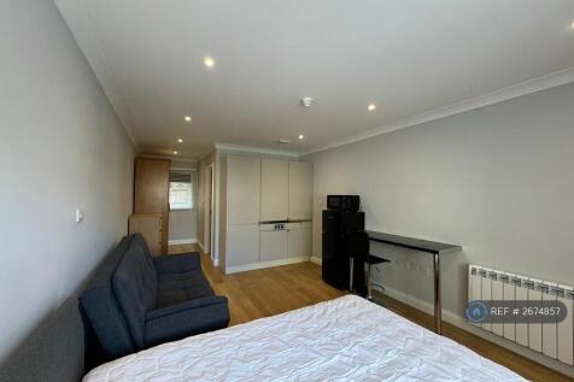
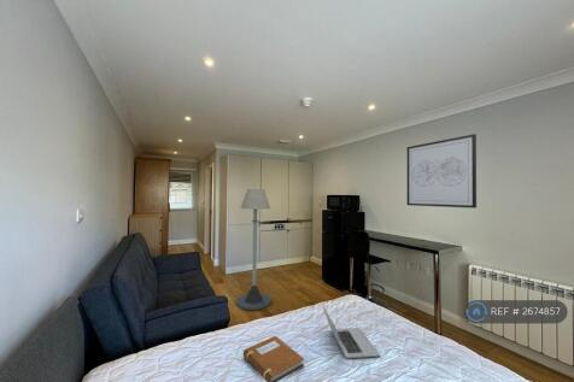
+ floor lamp [235,188,273,311]
+ notebook [242,335,305,382]
+ laptop [321,302,381,359]
+ wall art [406,133,478,210]
